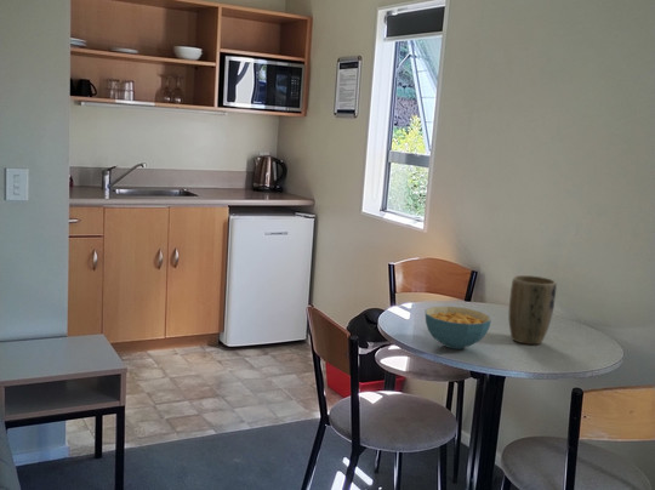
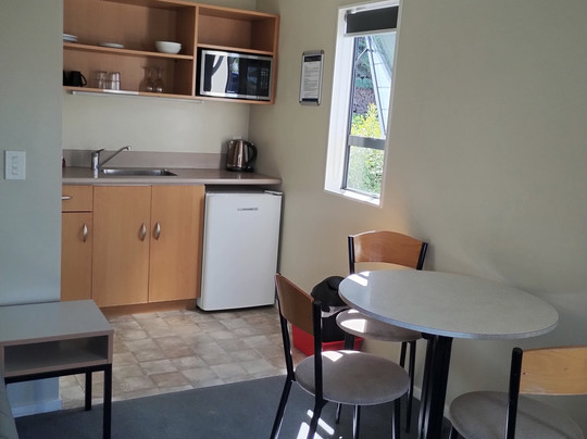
- plant pot [508,274,558,346]
- cereal bowl [425,306,492,351]
